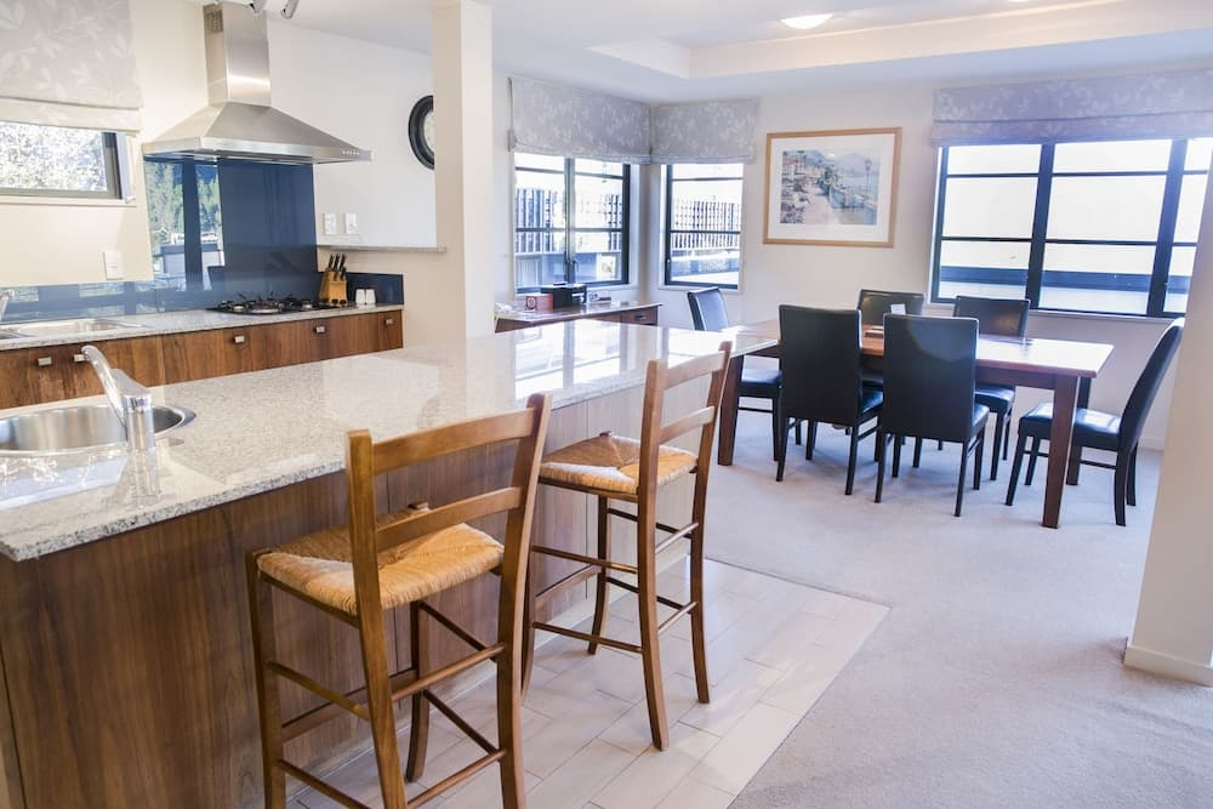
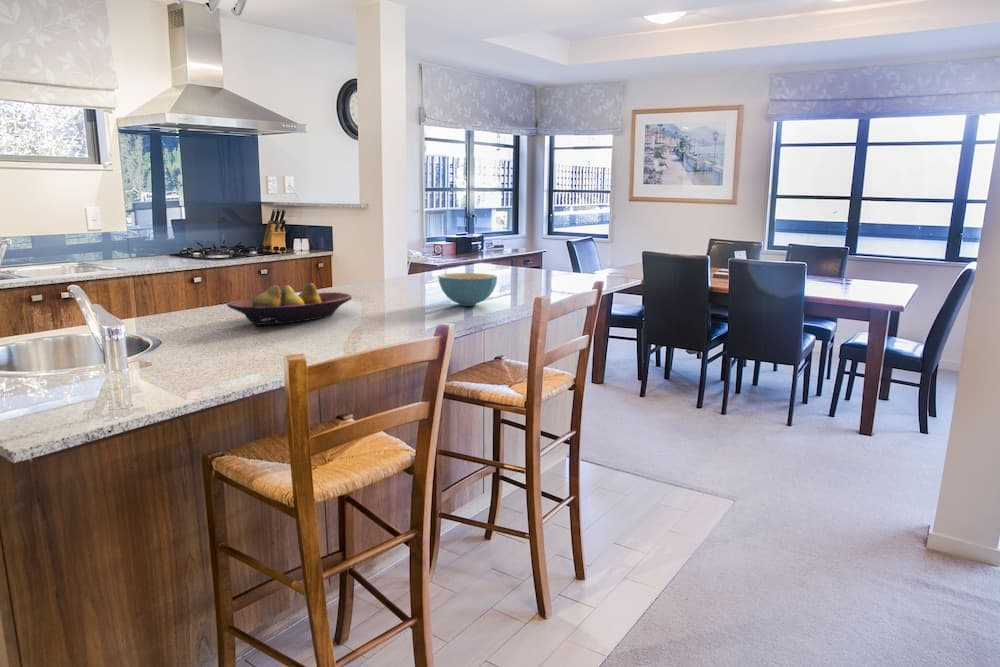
+ cereal bowl [437,272,498,307]
+ fruit bowl [226,282,353,326]
